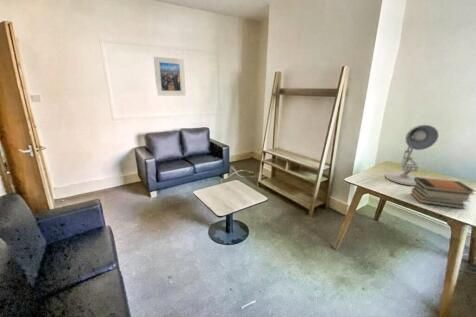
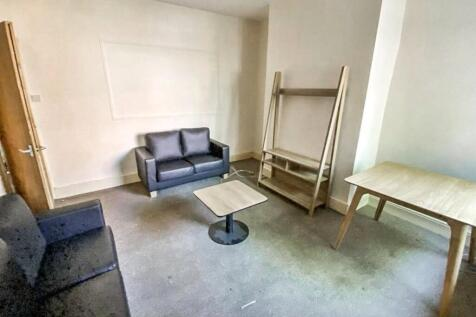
- book stack [410,176,476,210]
- desk lamp [384,124,439,187]
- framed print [153,56,186,97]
